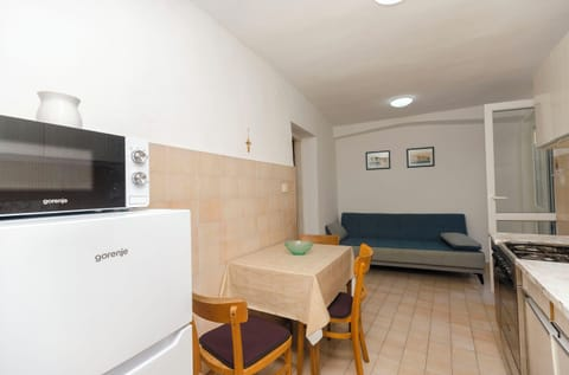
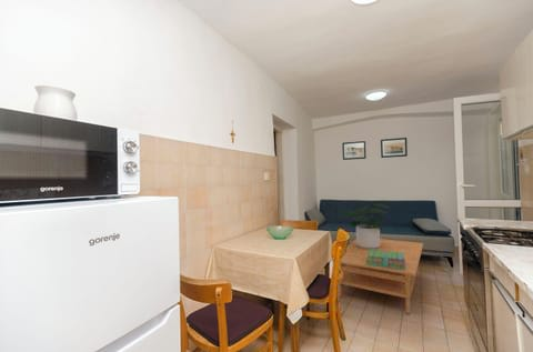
+ stack of books [366,250,405,270]
+ coffee table [338,238,424,314]
+ potted plant [342,203,391,250]
